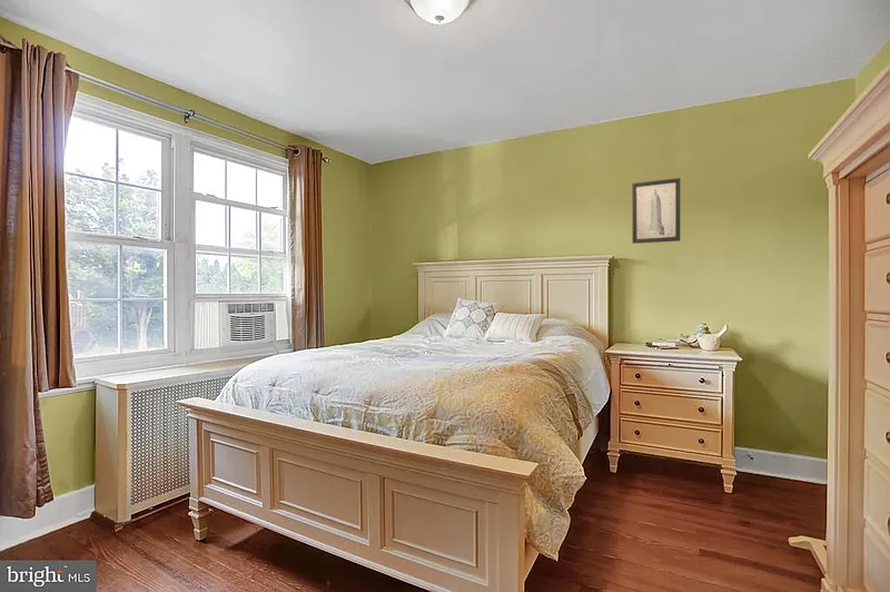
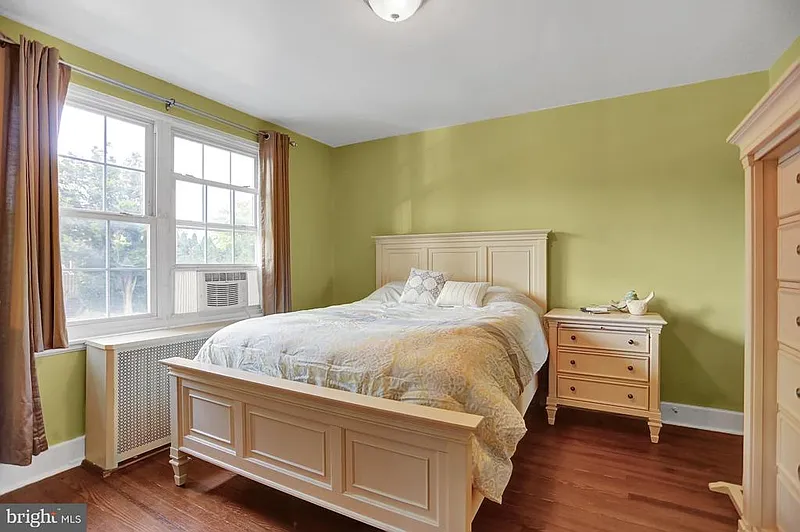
- wall art [631,177,681,245]
